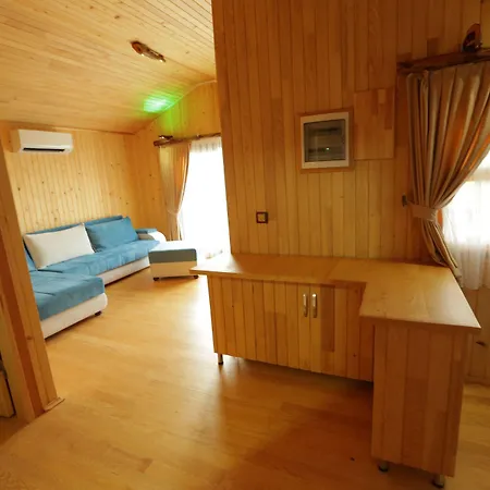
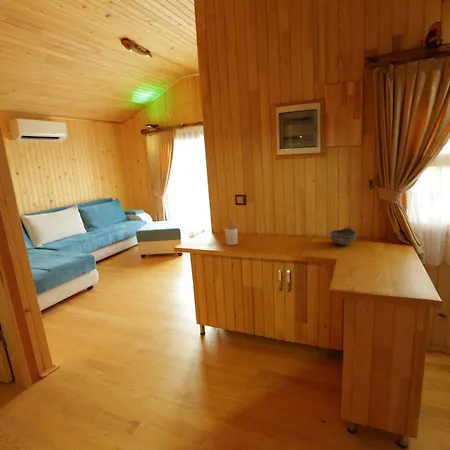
+ utensil holder [224,218,243,246]
+ bowl [328,226,358,246]
